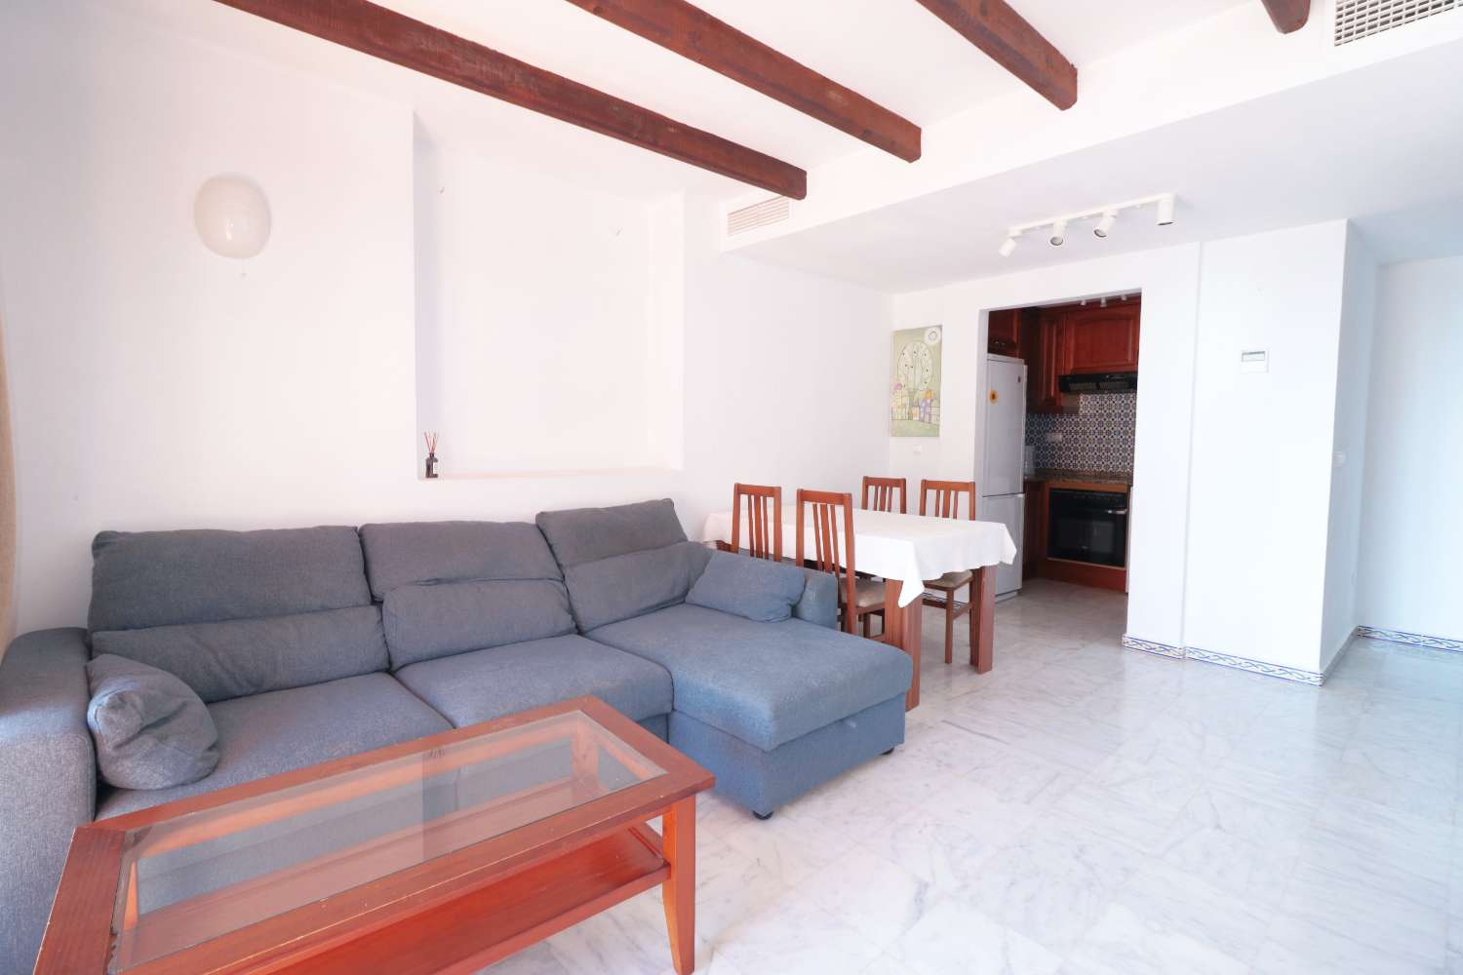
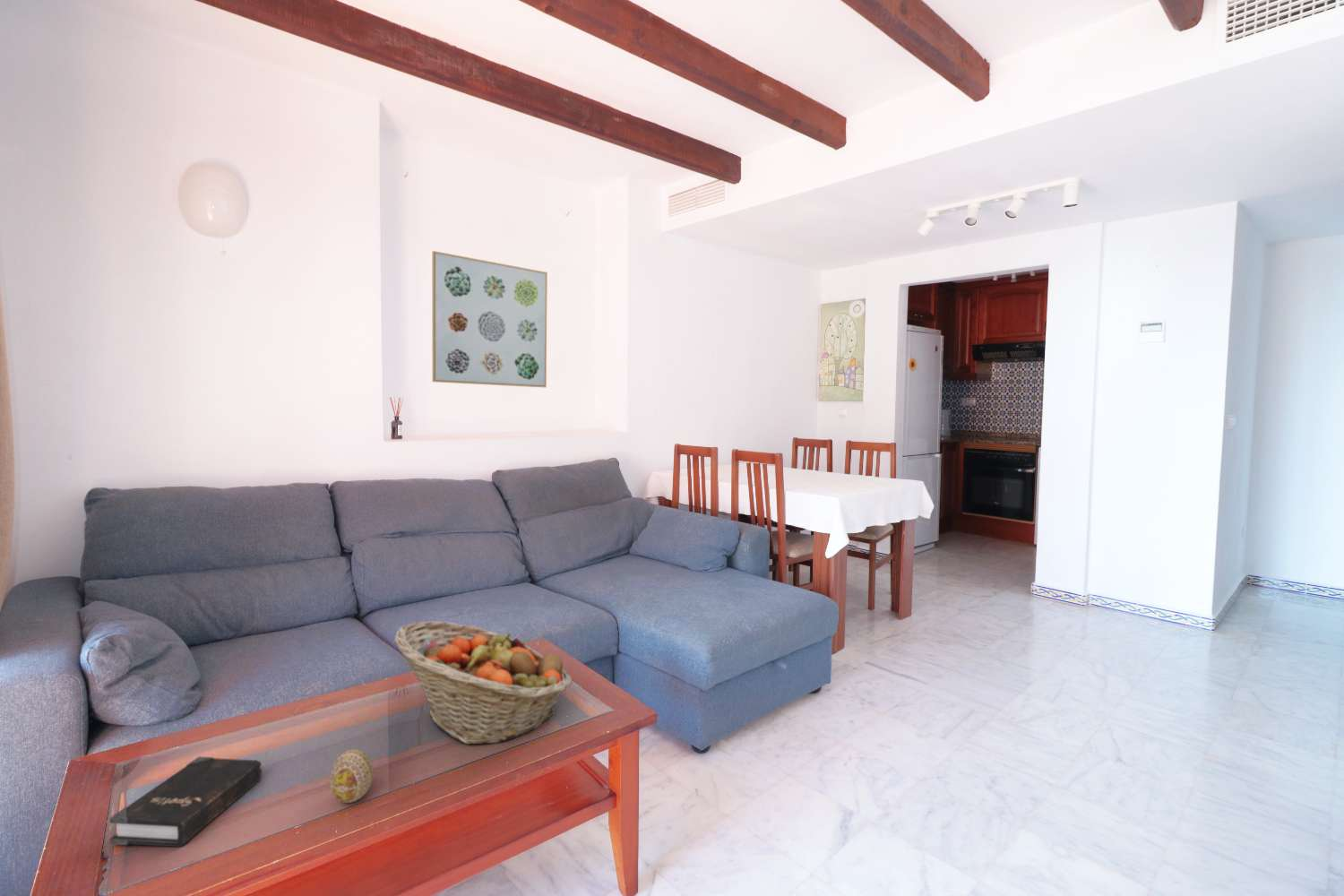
+ fruit basket [393,620,573,745]
+ hardback book [108,755,263,848]
+ wall art [432,250,548,388]
+ decorative egg [329,748,374,804]
